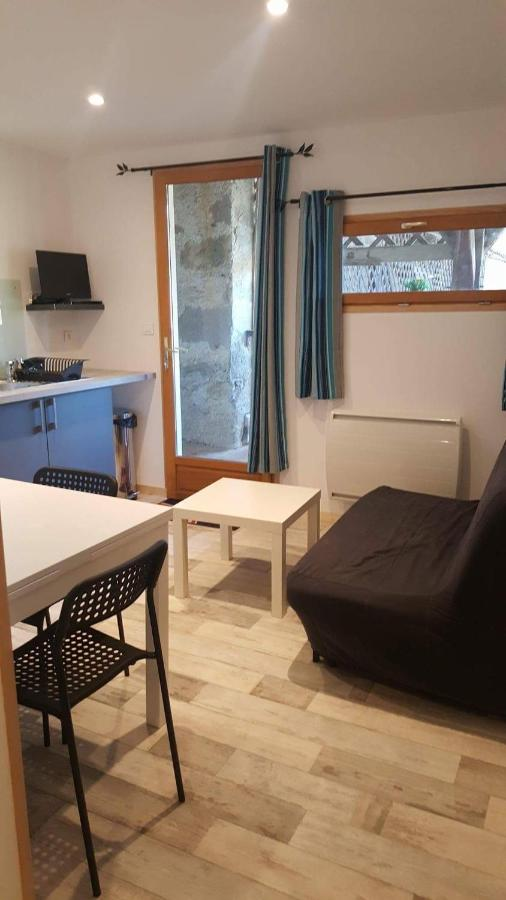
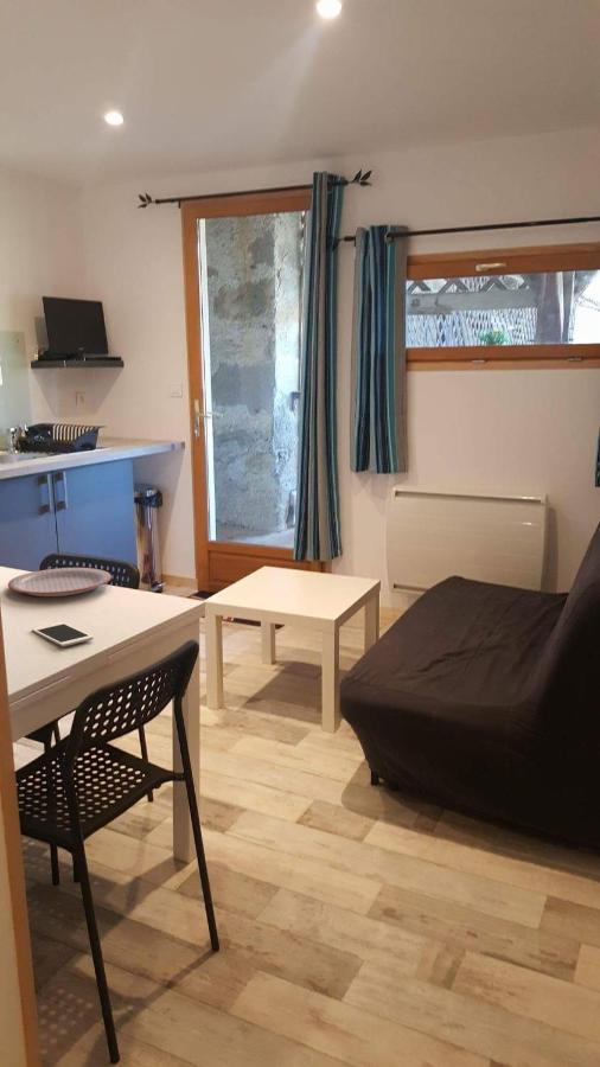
+ plate [7,567,113,598]
+ cell phone [31,621,95,647]
